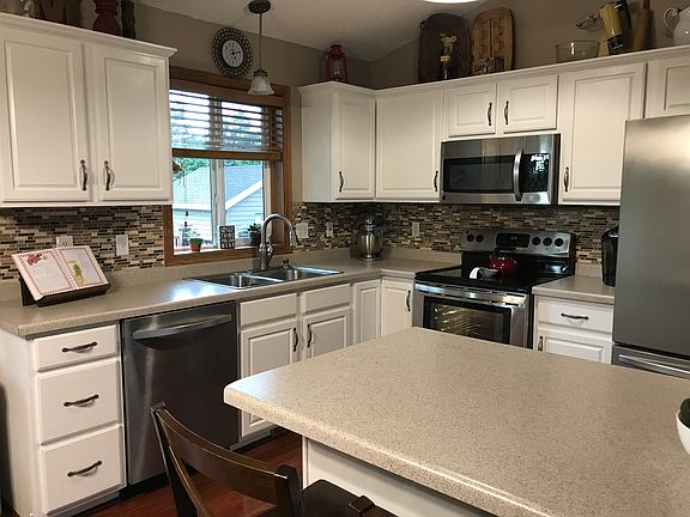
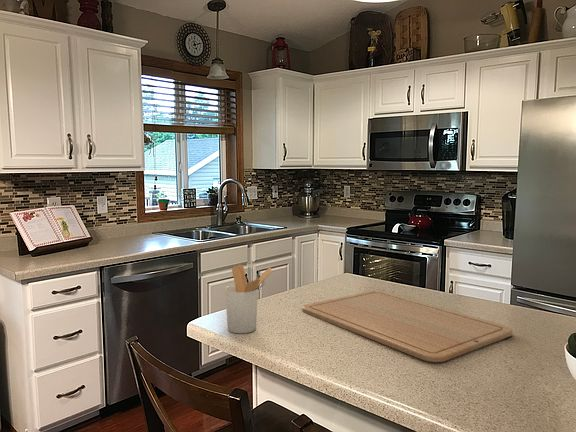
+ utensil holder [224,264,273,334]
+ chopping board [302,290,514,363]
